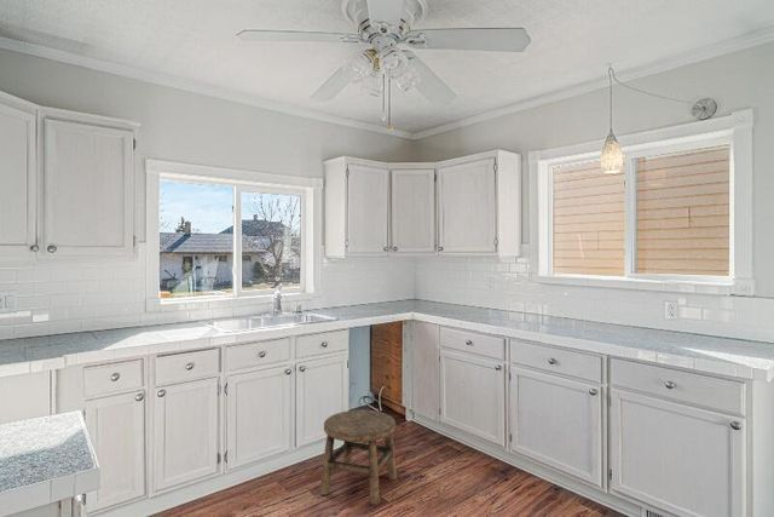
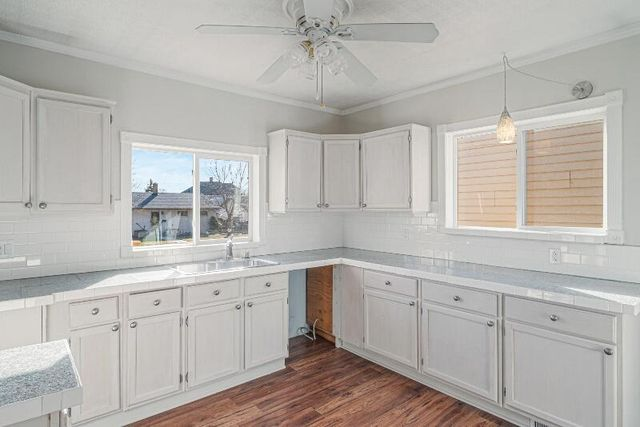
- stool [319,409,398,505]
